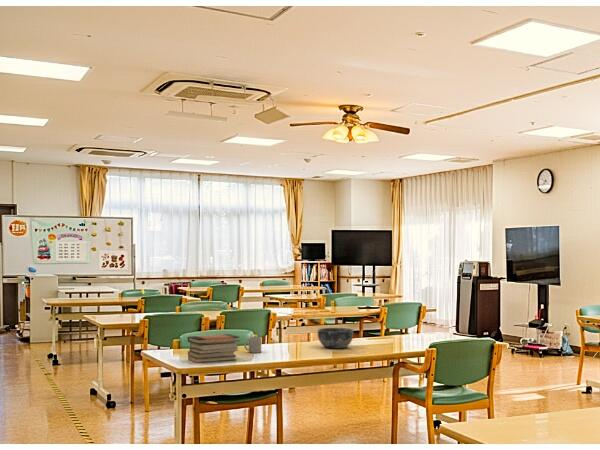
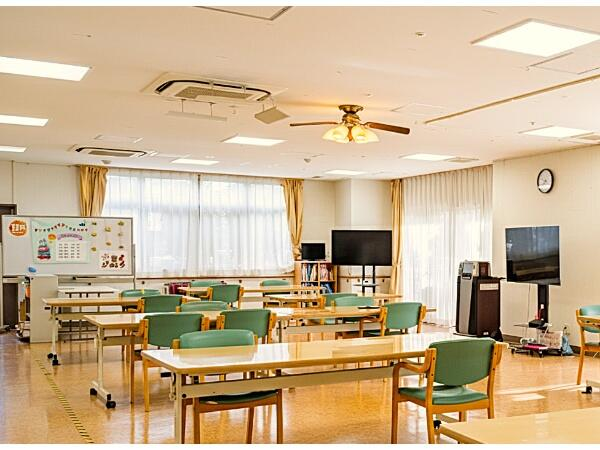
- bowl [317,327,354,350]
- book stack [187,333,241,364]
- mug [243,336,262,354]
